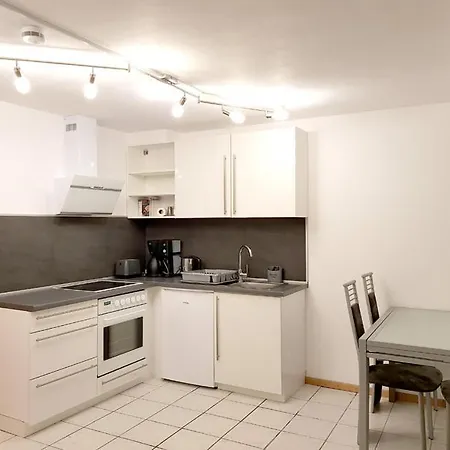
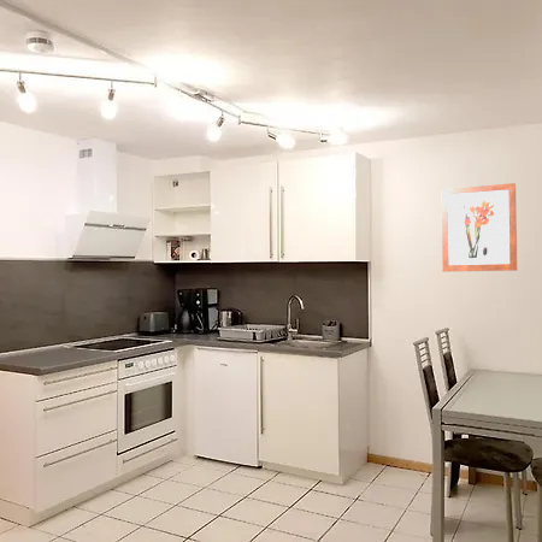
+ wall art [441,182,518,273]
